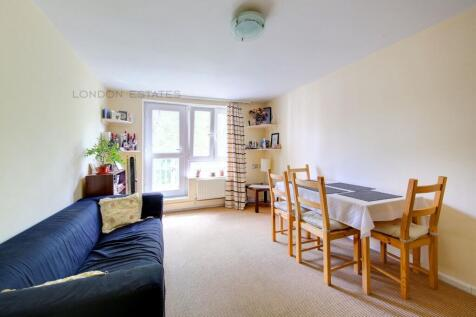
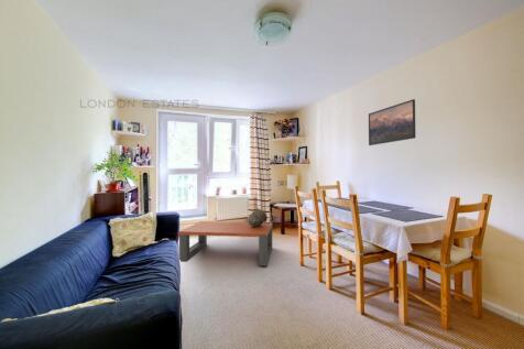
+ coffee table [178,220,273,266]
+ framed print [368,98,416,146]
+ vessel [247,207,269,228]
